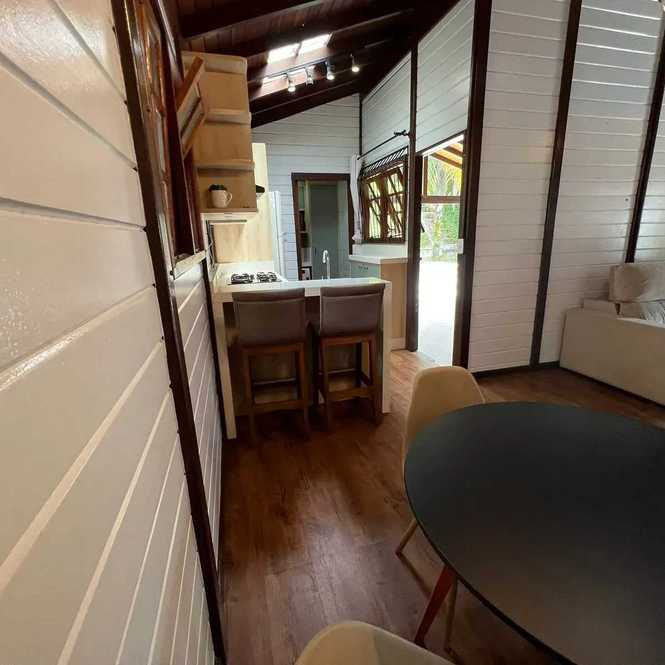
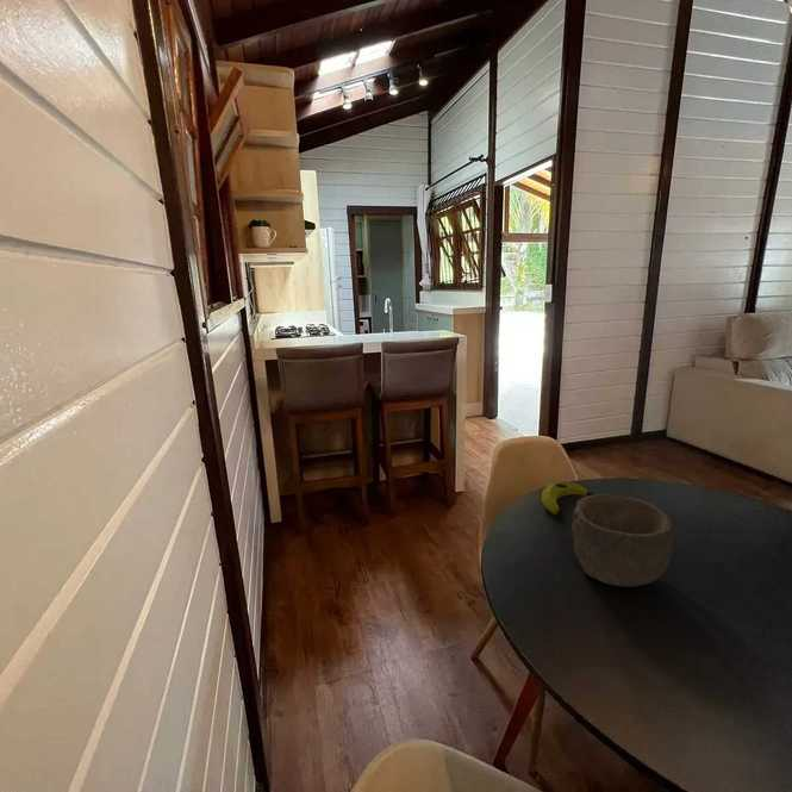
+ bowl [570,493,675,588]
+ banana [541,480,595,516]
